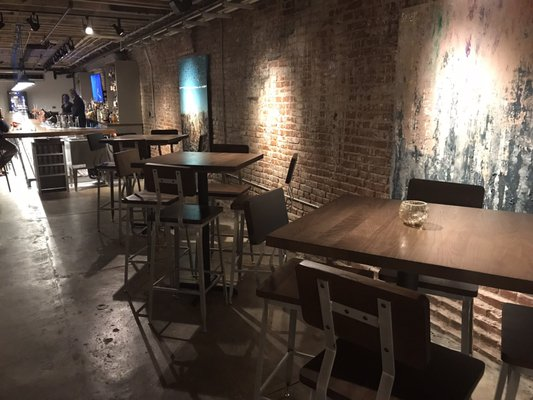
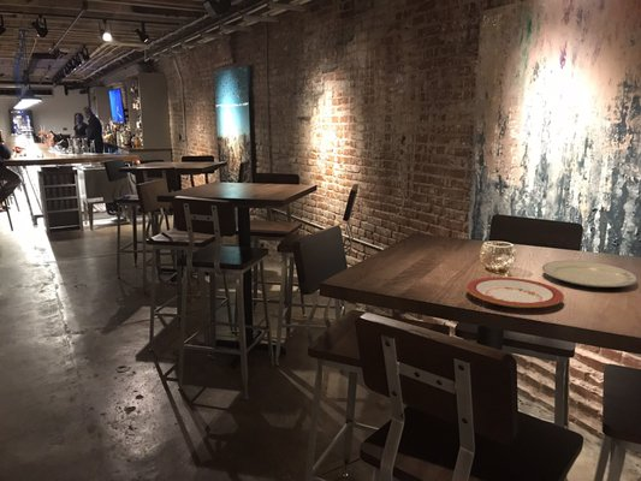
+ plate [465,277,565,309]
+ chinaware [541,260,640,289]
